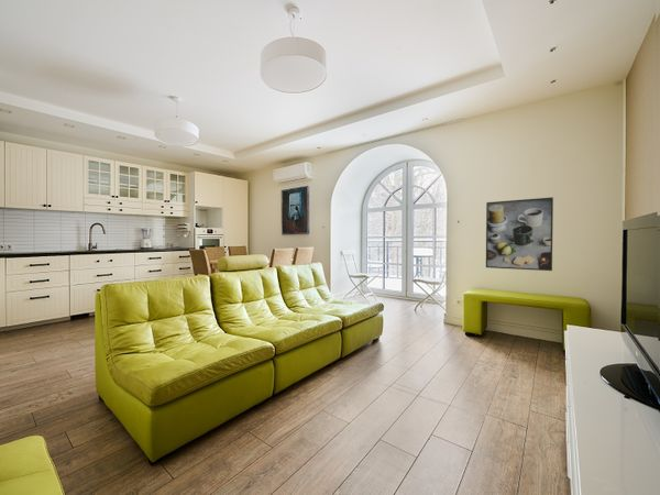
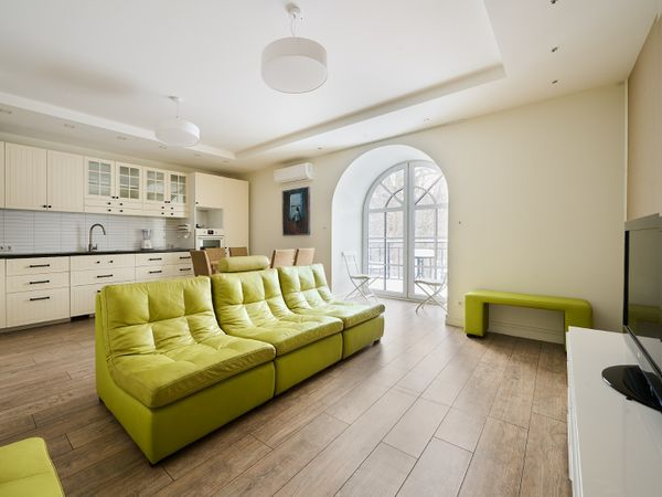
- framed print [485,196,554,272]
